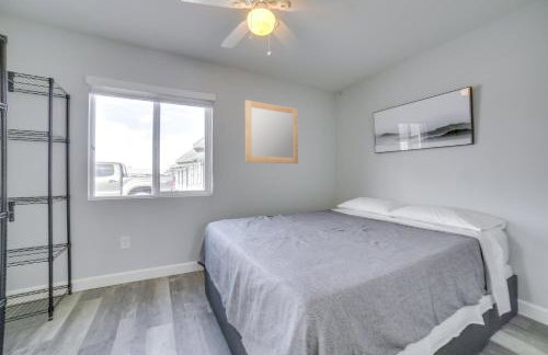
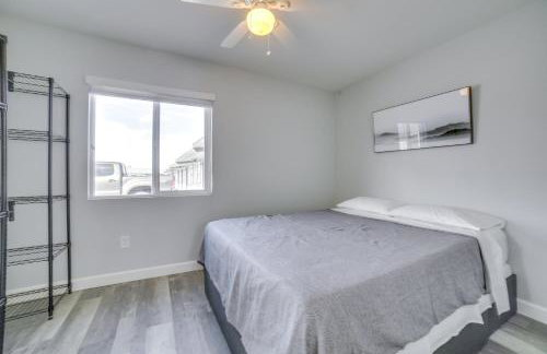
- home mirror [244,99,299,164]
